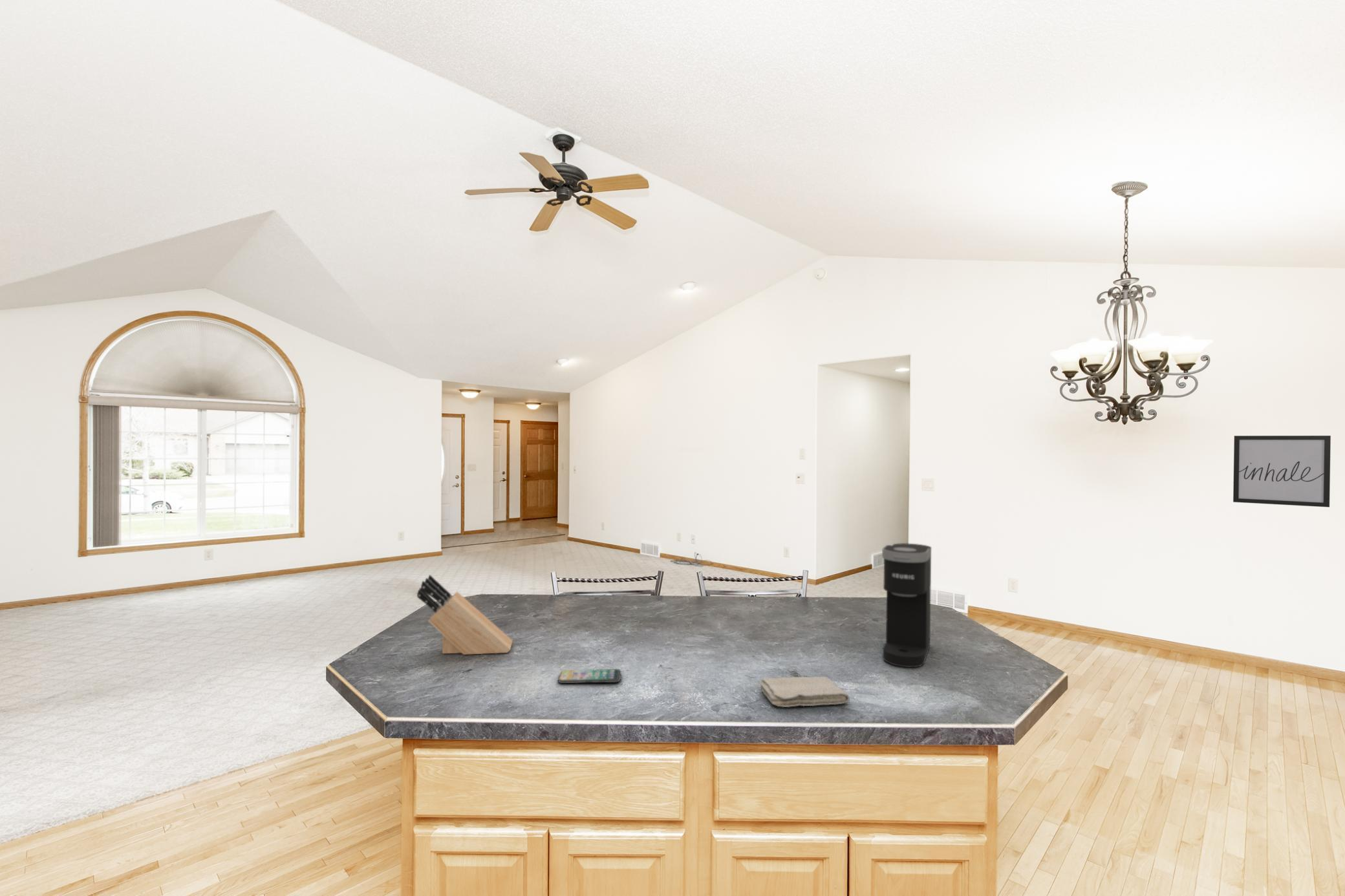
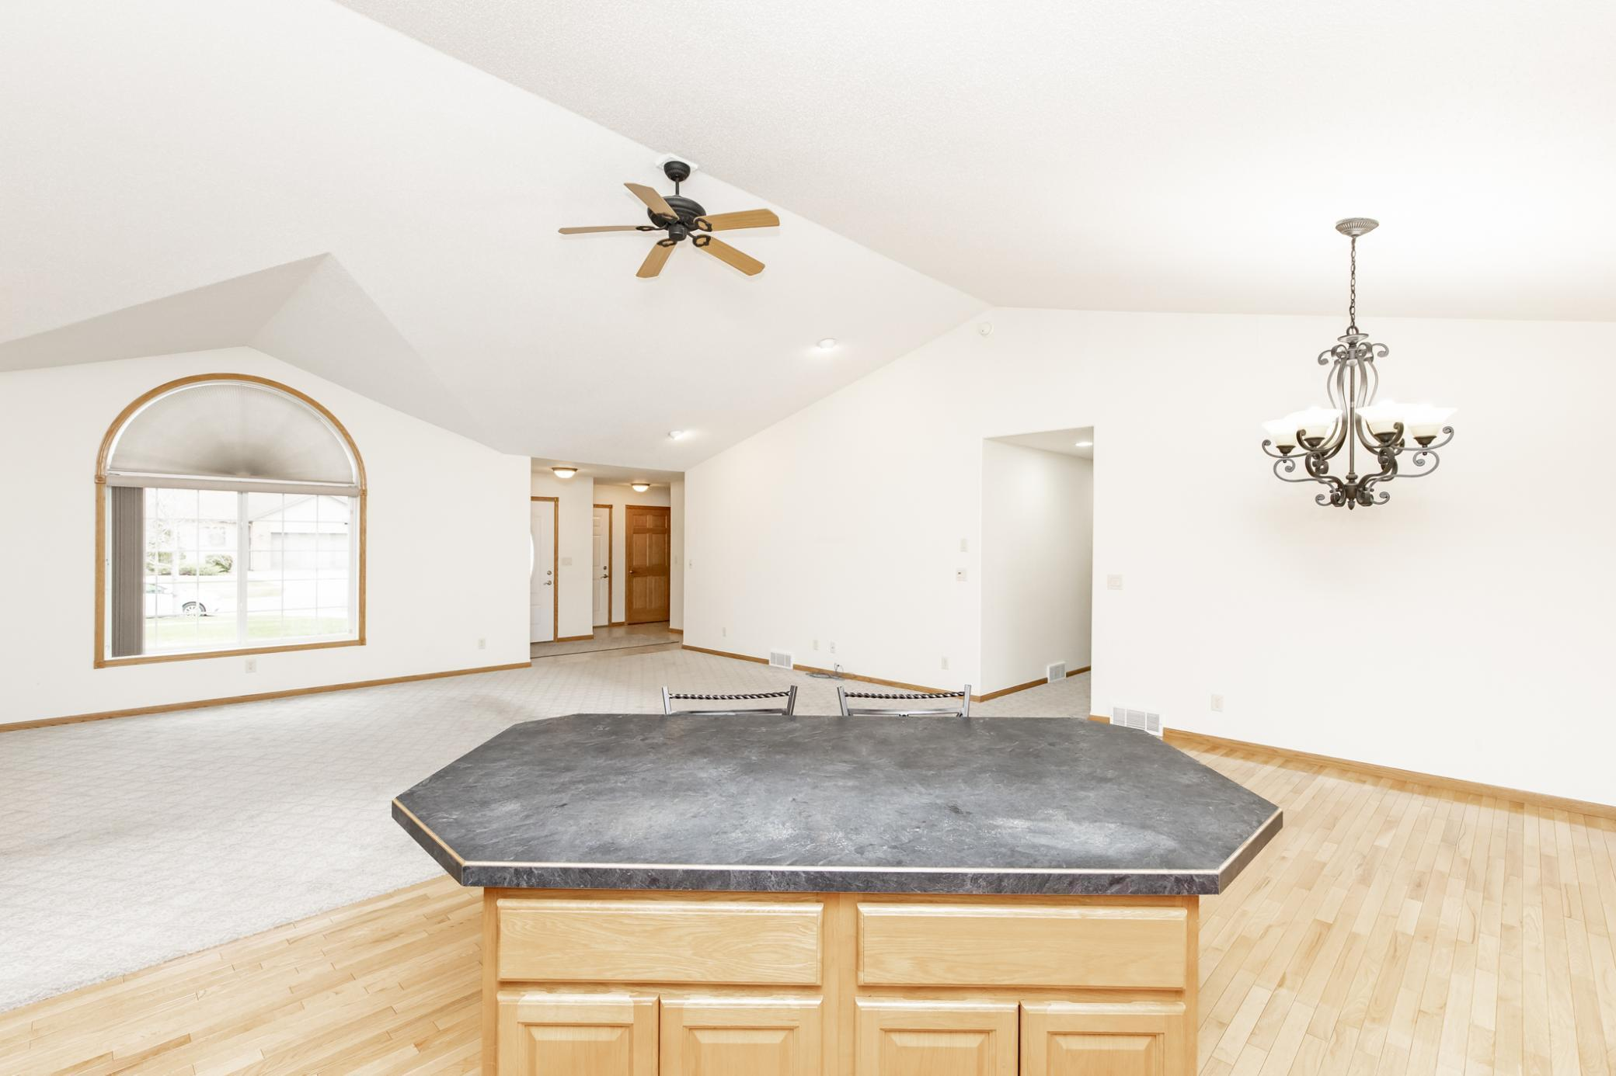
- knife block [416,574,513,656]
- wall art [1232,435,1331,507]
- coffee maker [881,542,932,668]
- smartphone [557,668,622,684]
- washcloth [759,676,850,708]
